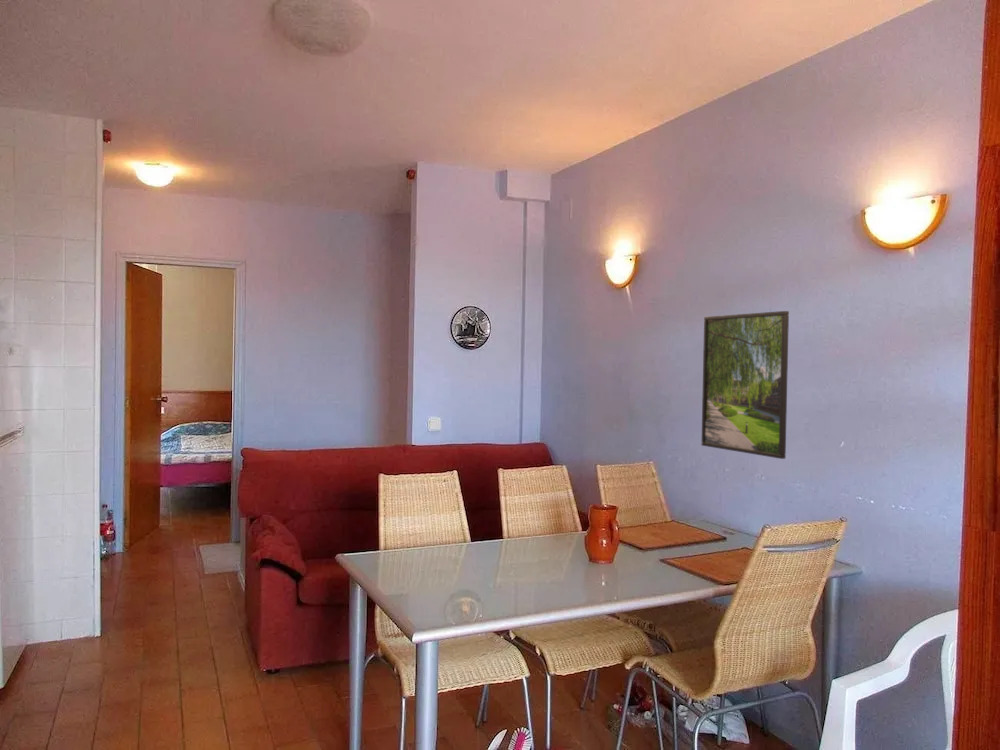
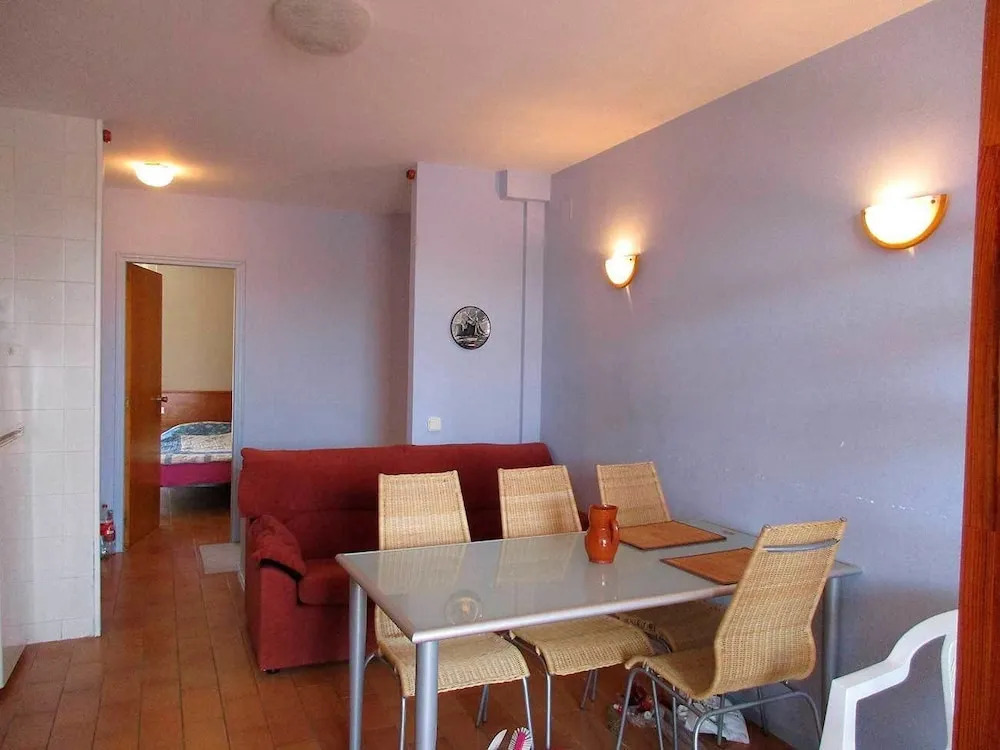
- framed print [701,310,790,460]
